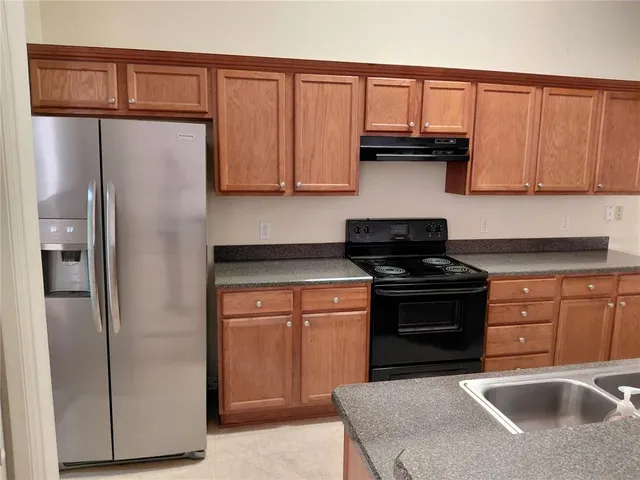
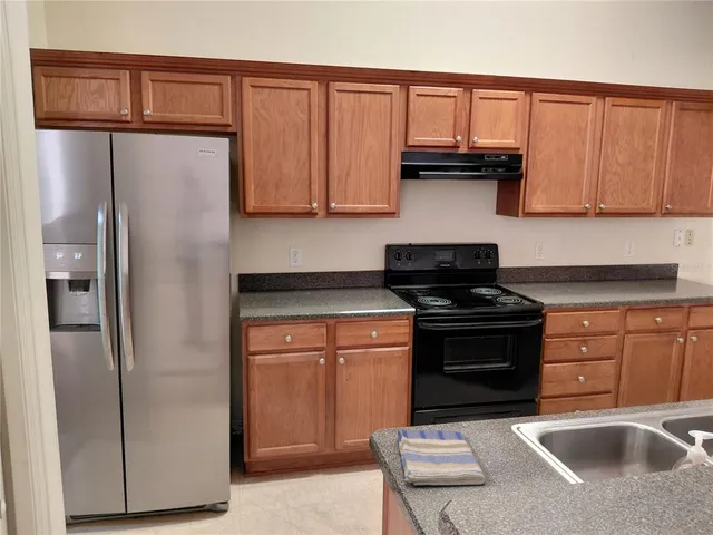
+ dish towel [397,429,487,486]
